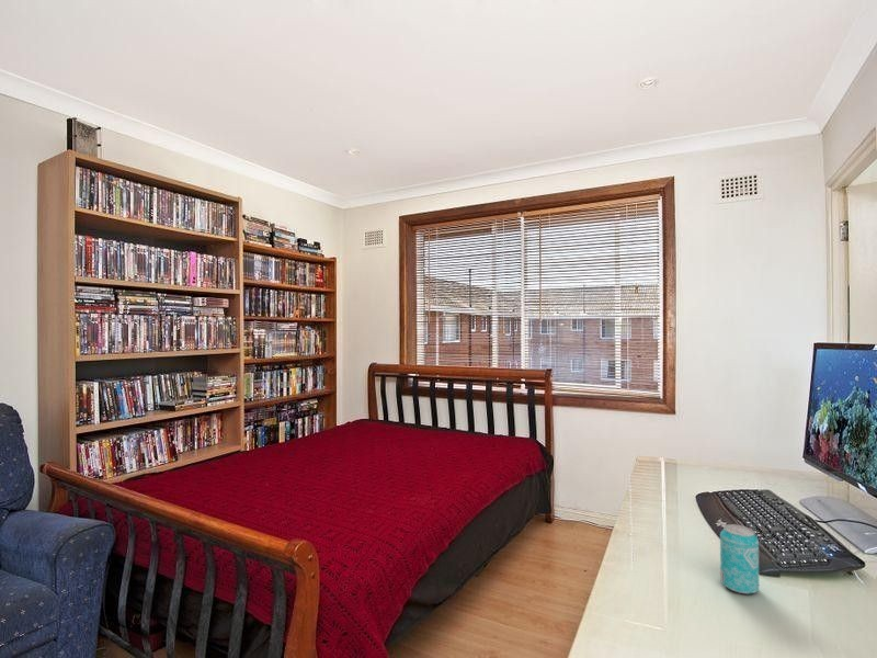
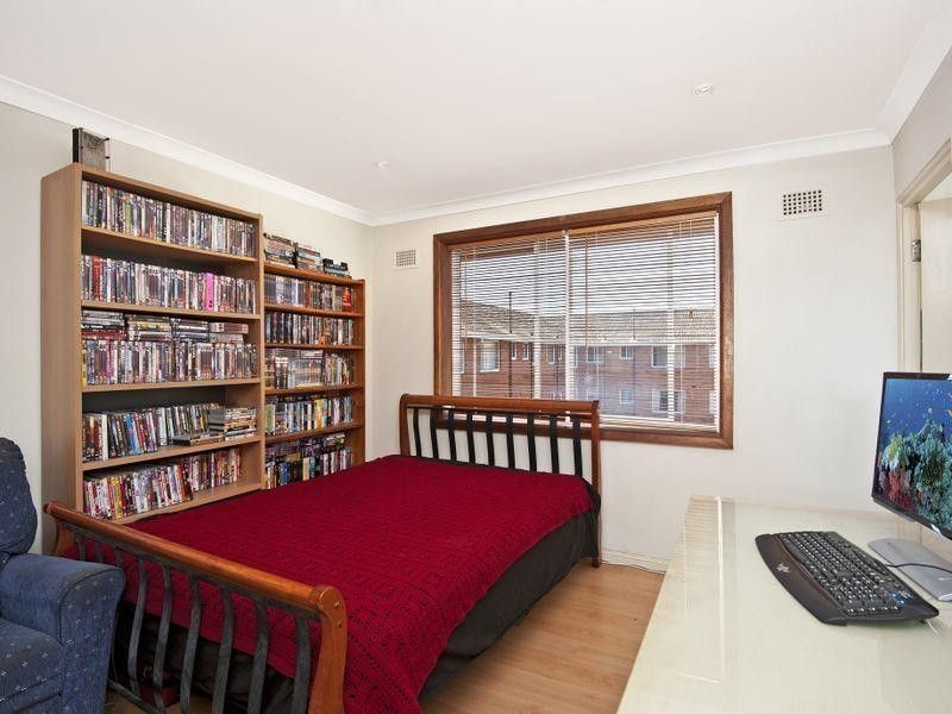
- beverage can [719,523,760,594]
